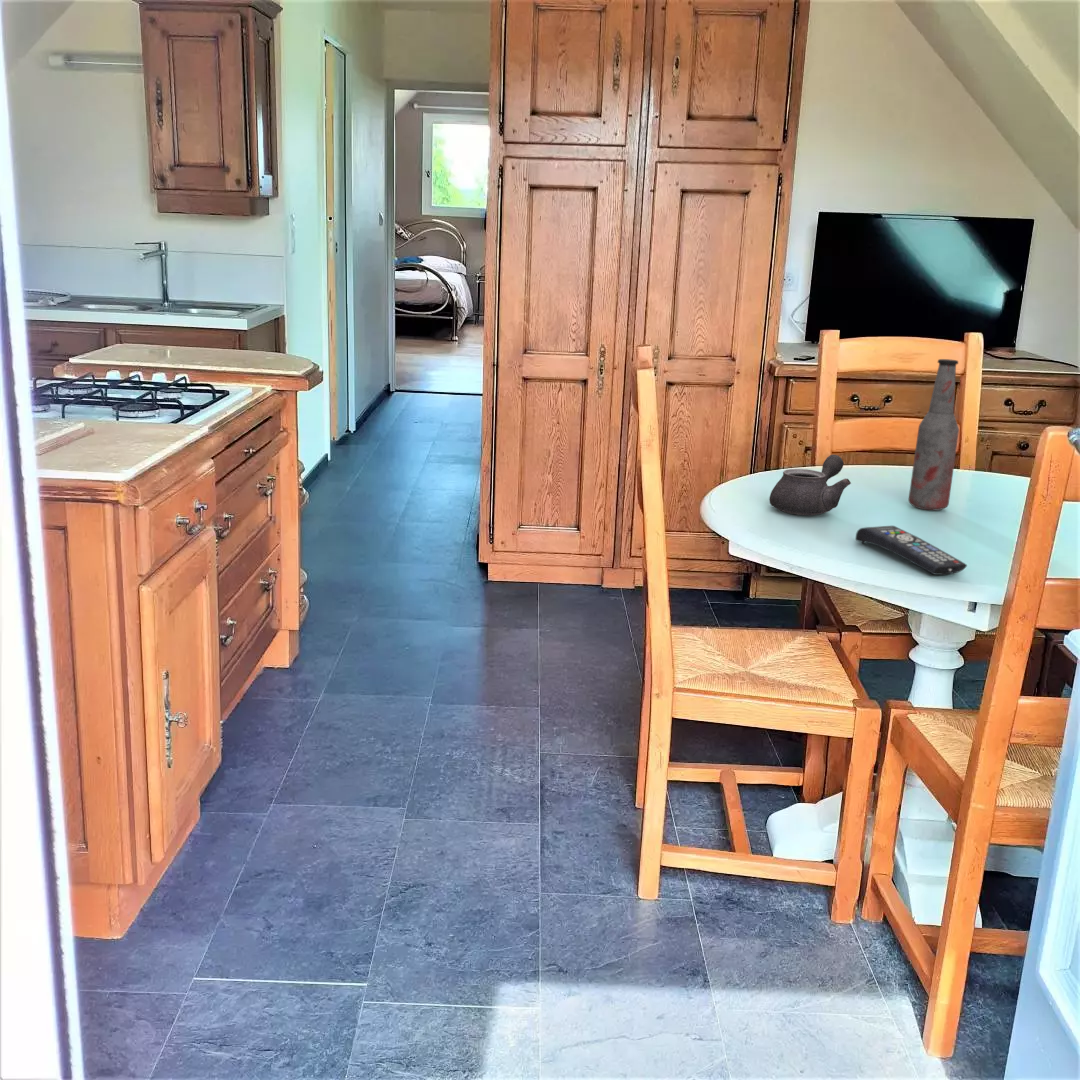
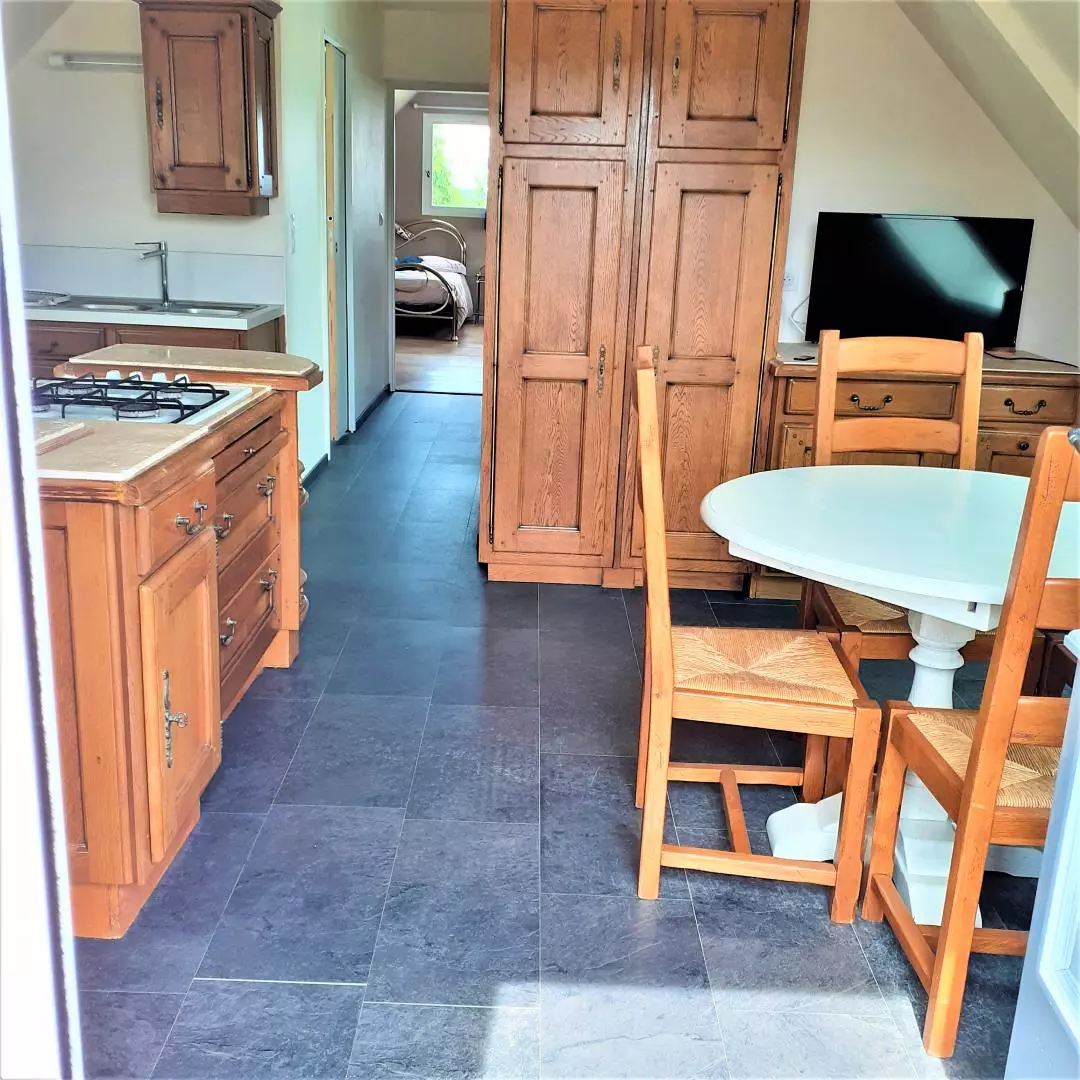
- bottle [907,358,960,511]
- teapot [768,454,852,516]
- remote control [855,525,968,576]
